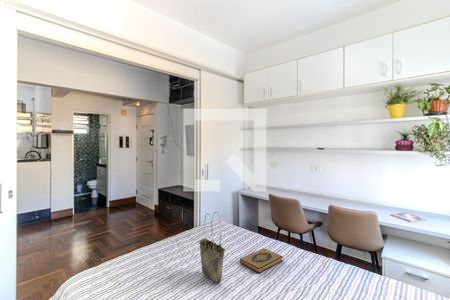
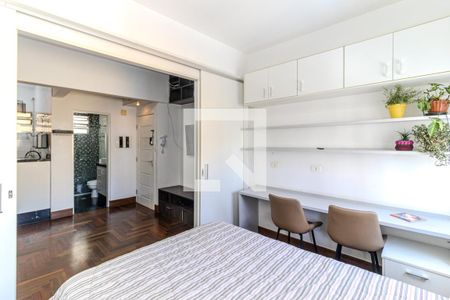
- tote bag [198,211,226,284]
- hardback book [239,248,284,274]
